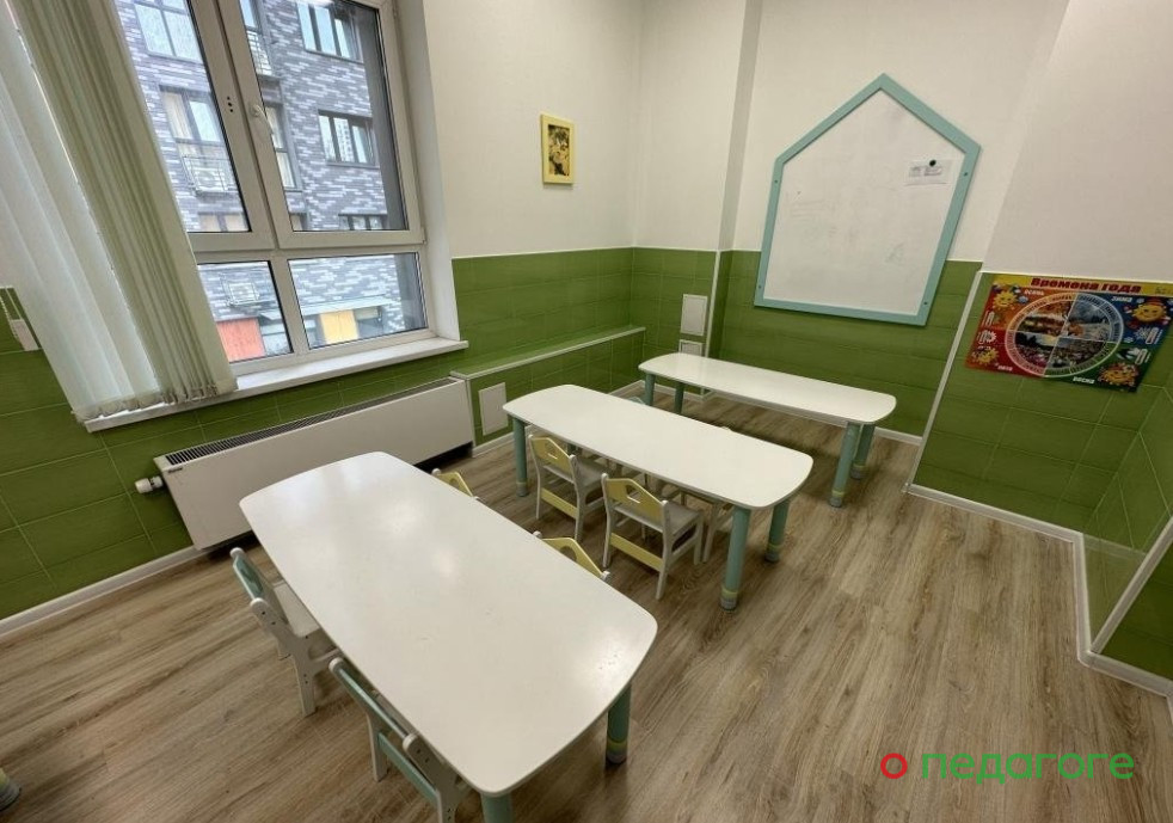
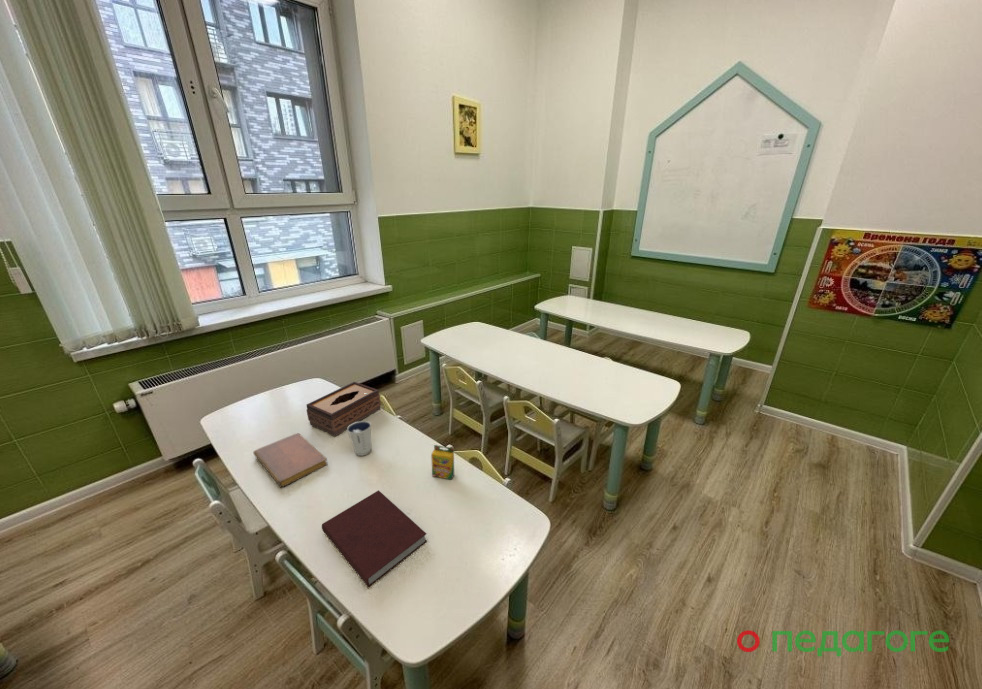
+ dixie cup [346,420,372,457]
+ crayon box [430,444,455,481]
+ notebook [252,432,328,488]
+ notebook [321,489,428,588]
+ tissue box [305,381,382,437]
